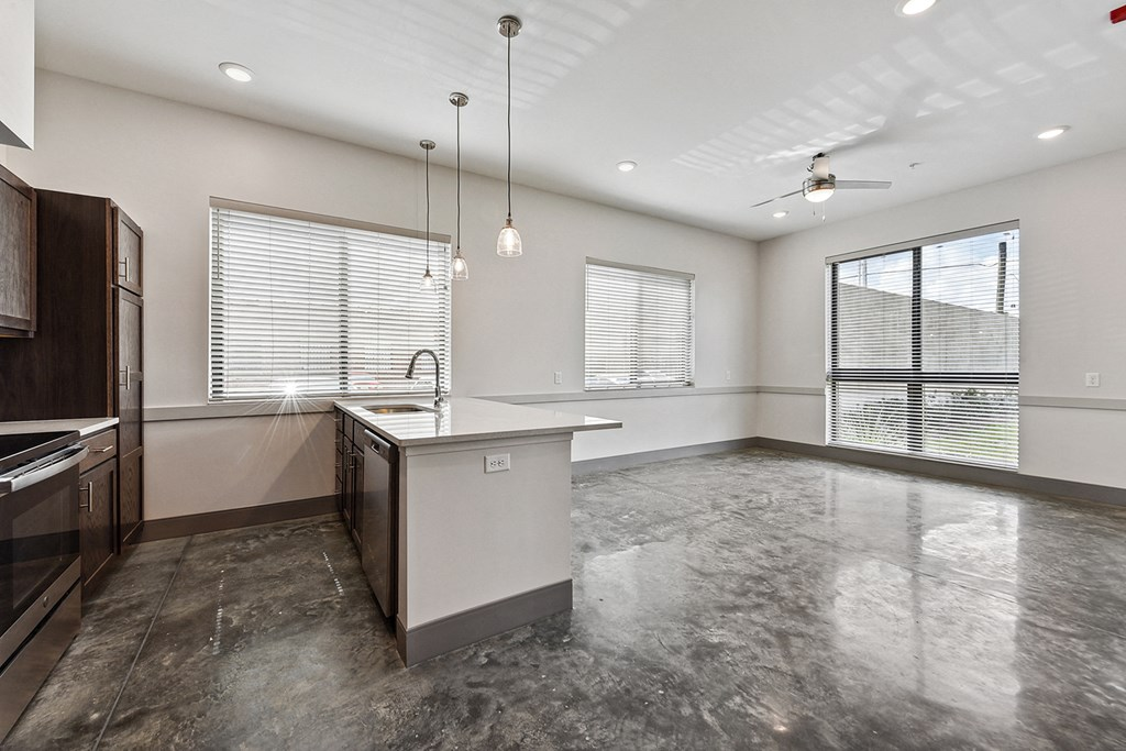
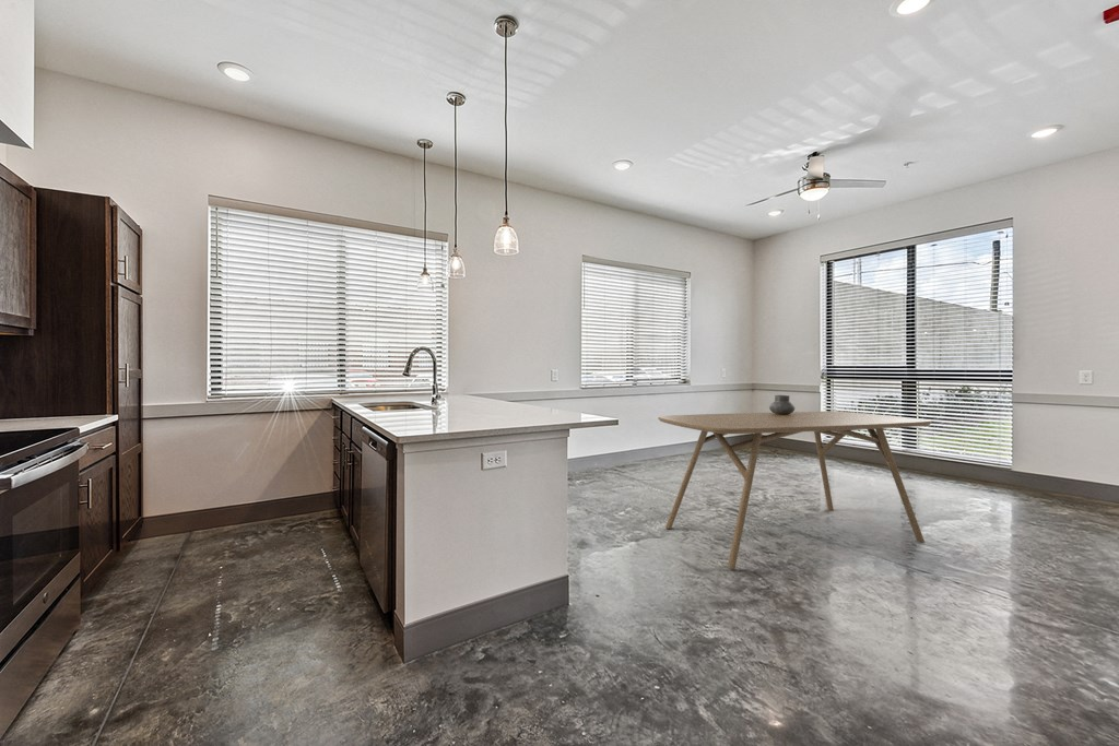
+ vase [768,394,796,415]
+ dining table [657,411,933,570]
